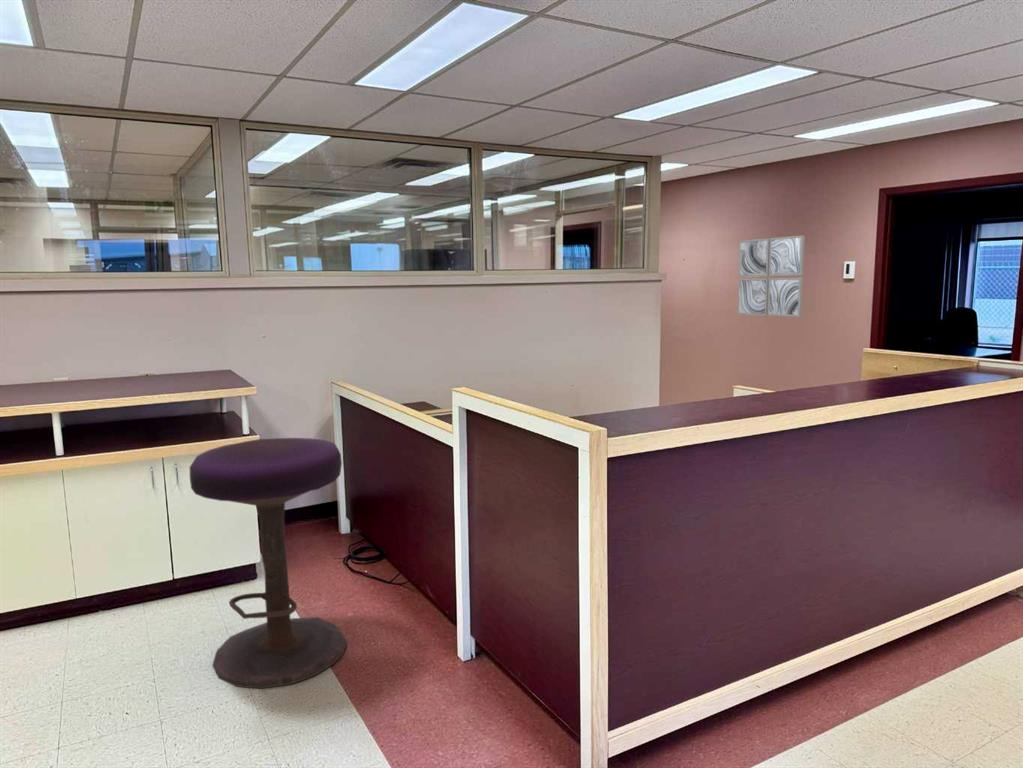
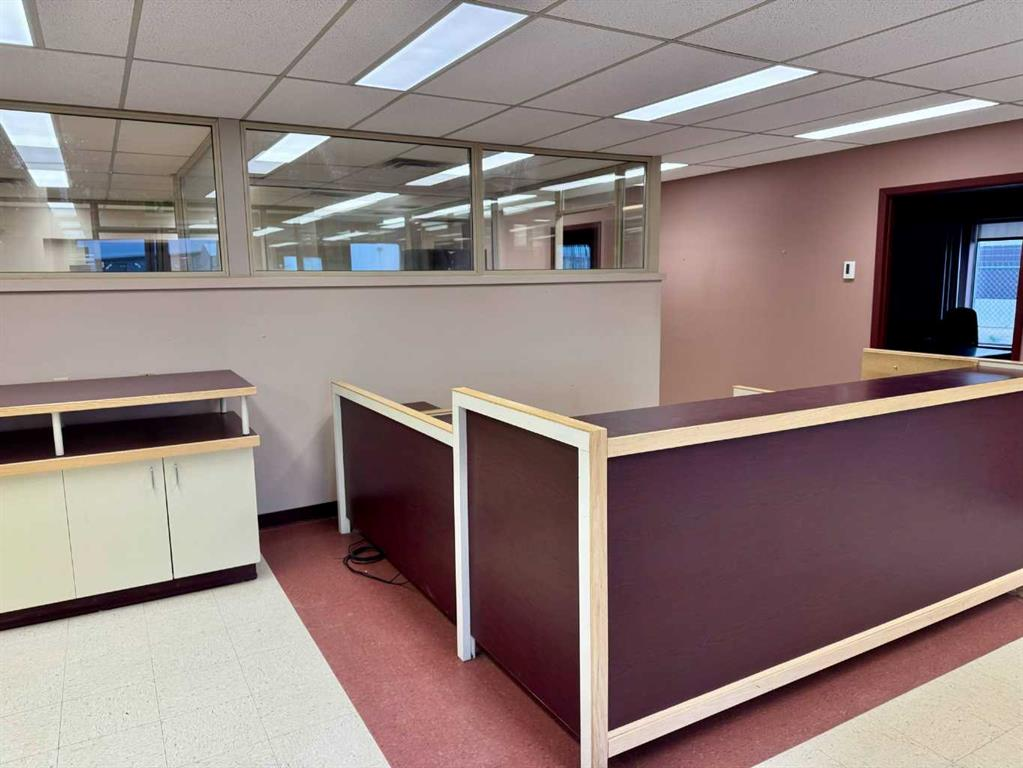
- stool [189,437,347,690]
- wall art [737,234,806,318]
